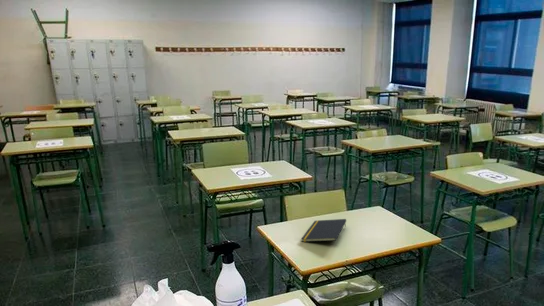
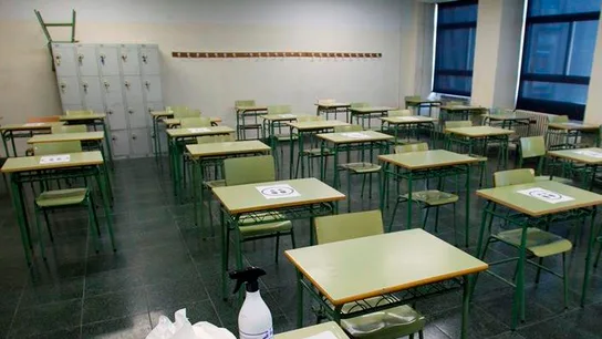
- notepad [300,218,347,243]
